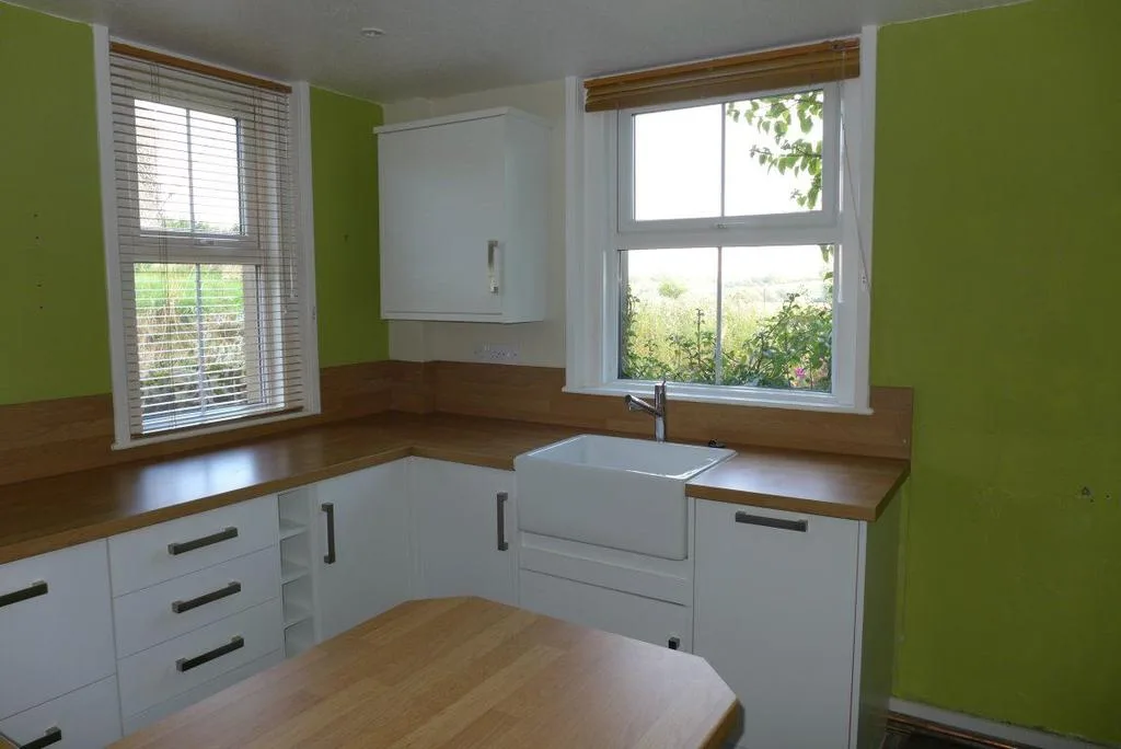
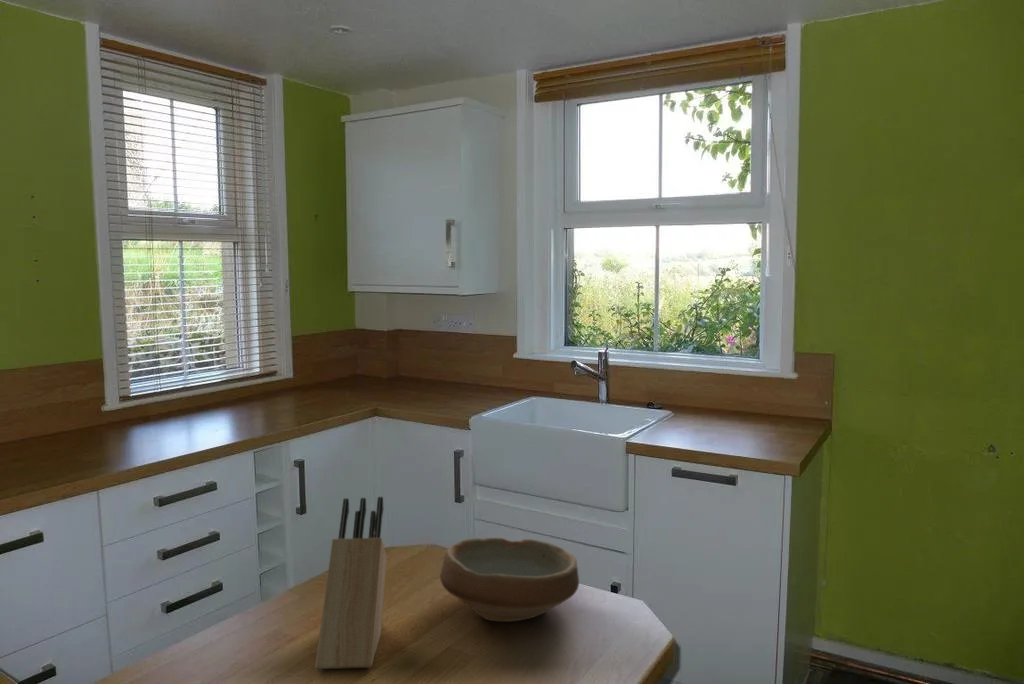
+ knife block [314,496,388,670]
+ bowl [439,537,580,622]
